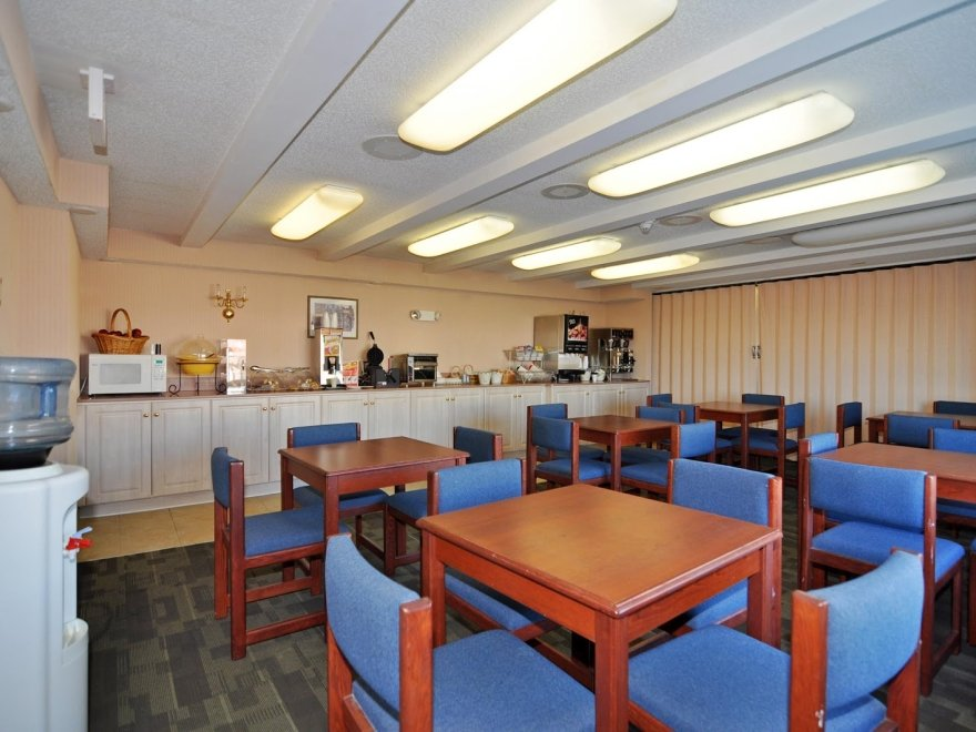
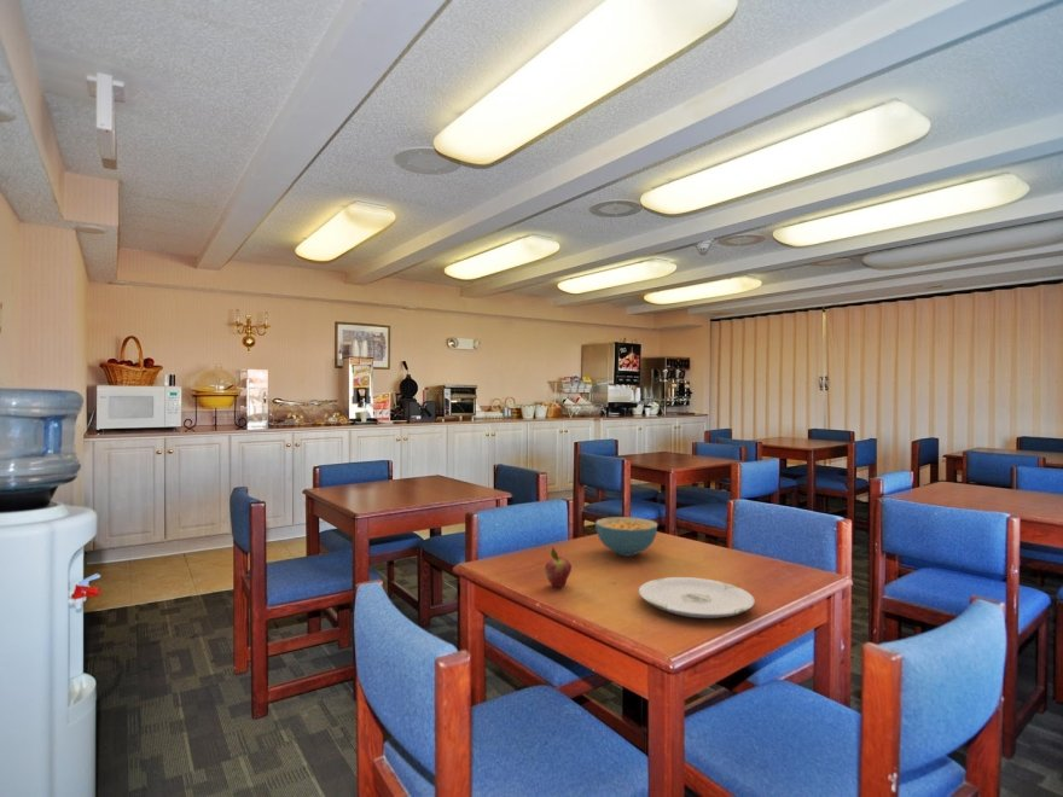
+ fruit [544,546,573,588]
+ plate [638,576,756,619]
+ cereal bowl [594,516,658,557]
